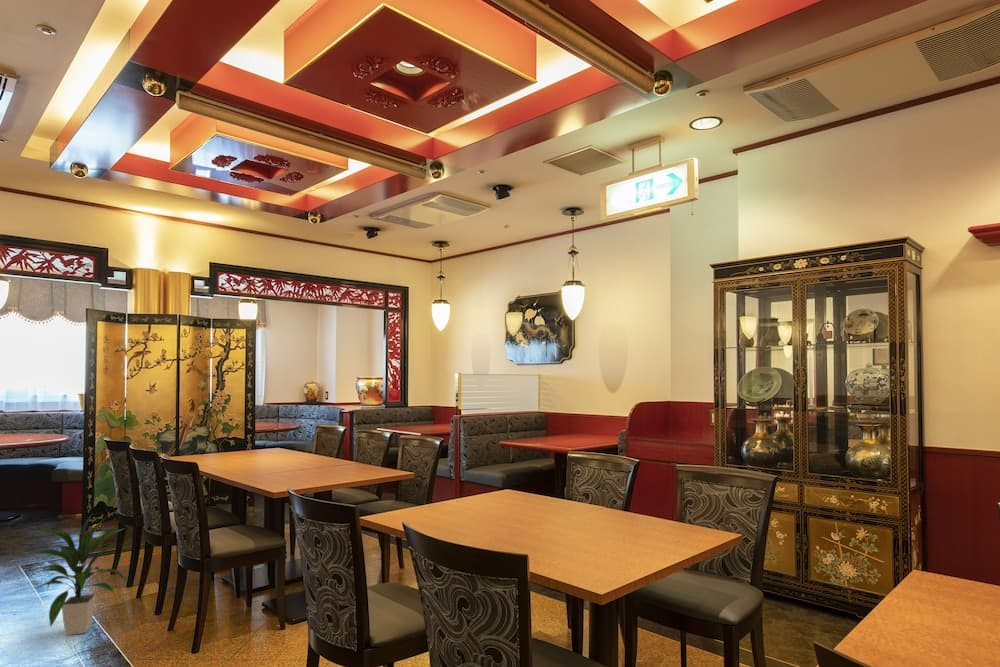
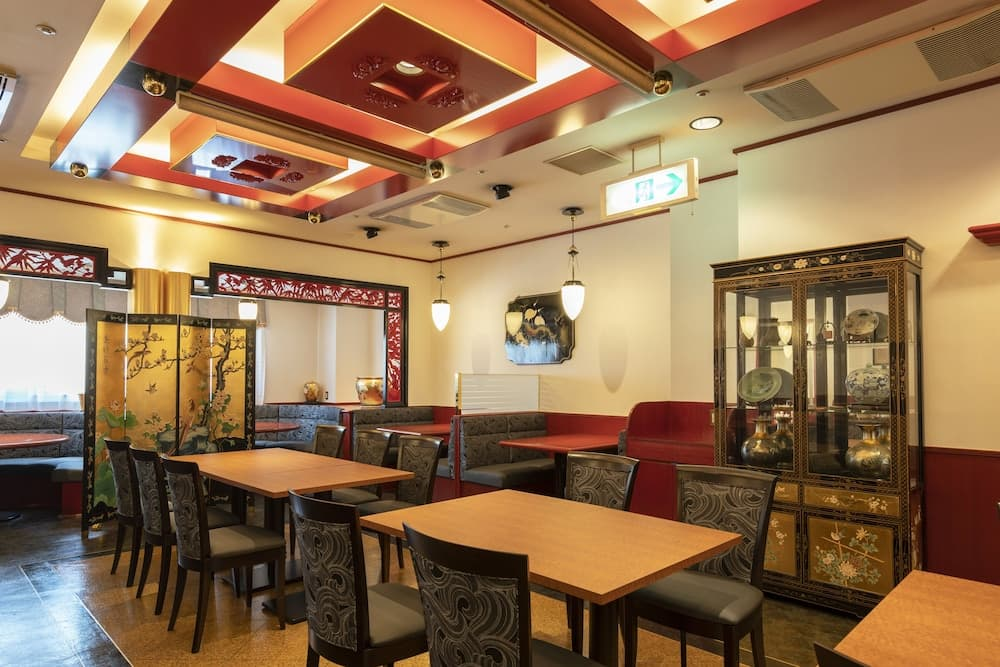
- indoor plant [25,513,127,636]
